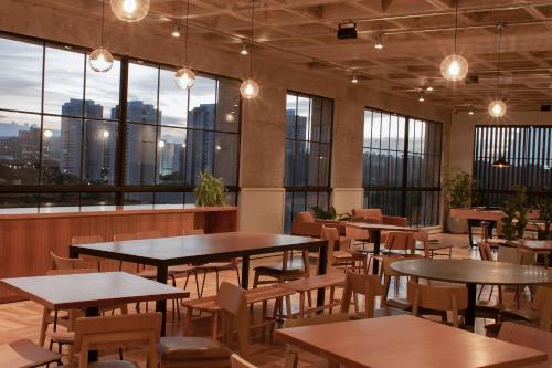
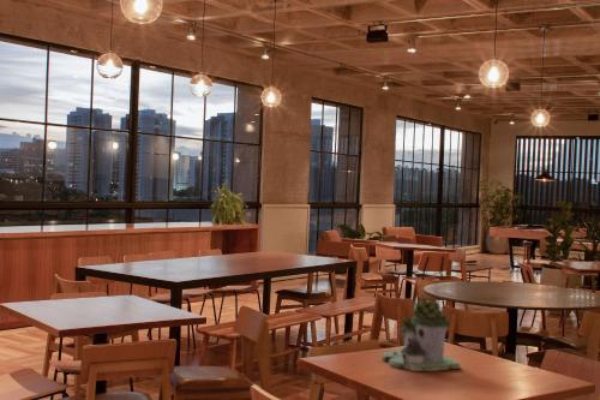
+ succulent planter [382,294,462,372]
